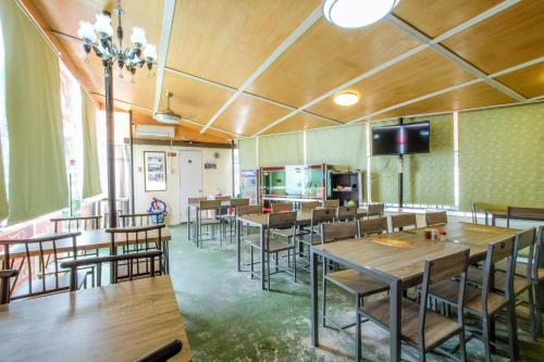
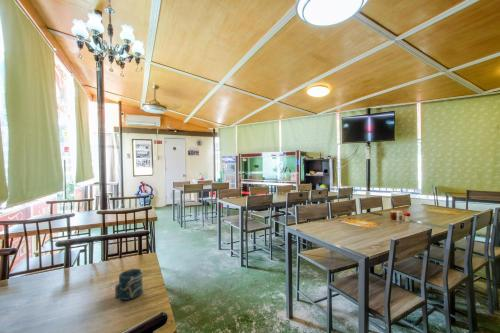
+ cup [114,268,144,301]
